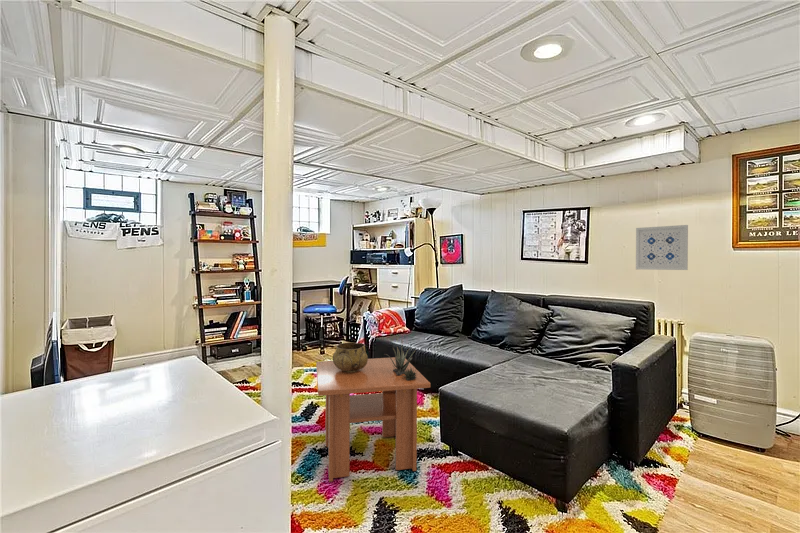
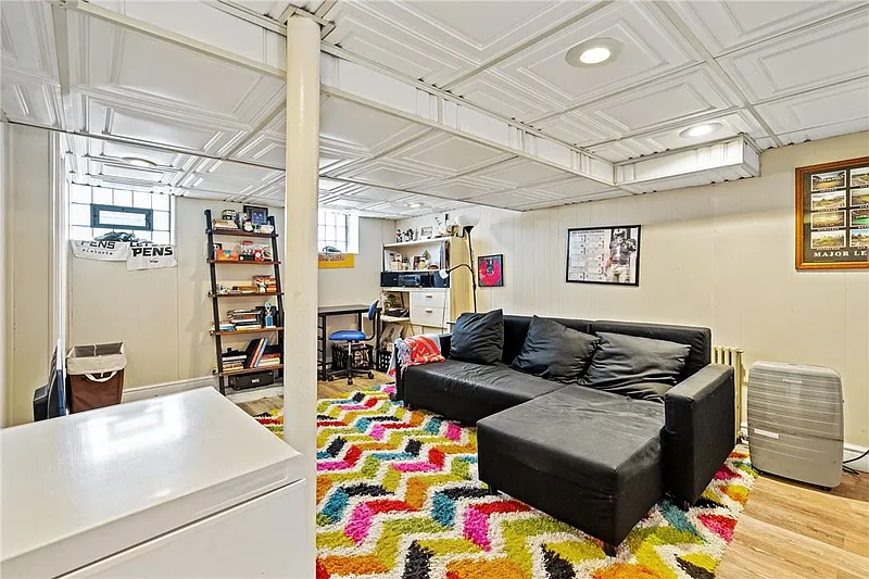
- wall art [635,224,689,271]
- decorative bowl [332,342,369,372]
- succulent plant [384,339,418,380]
- coffee table [315,356,431,483]
